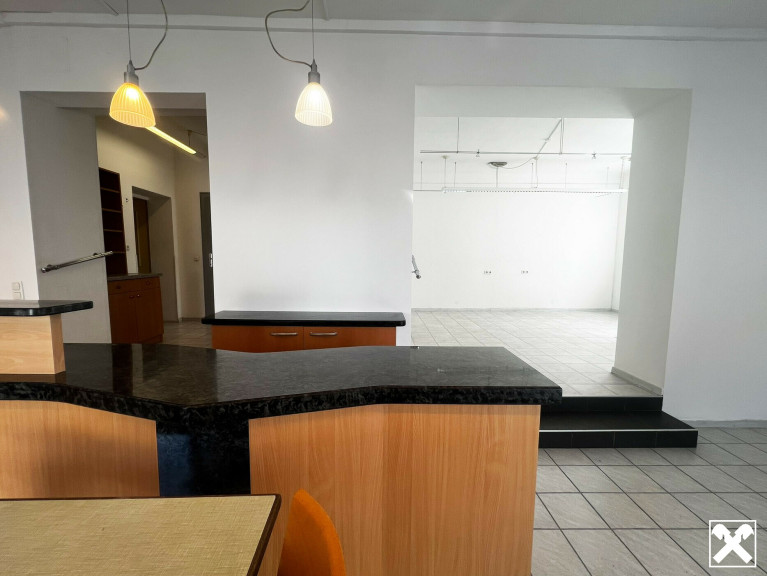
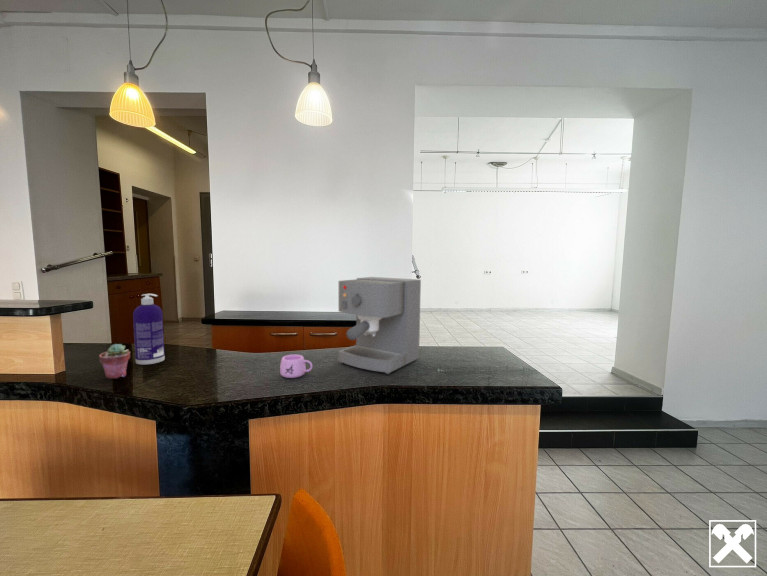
+ mug [279,354,313,379]
+ coffee maker [337,276,422,375]
+ potted succulent [98,343,131,380]
+ spray bottle [132,293,166,366]
